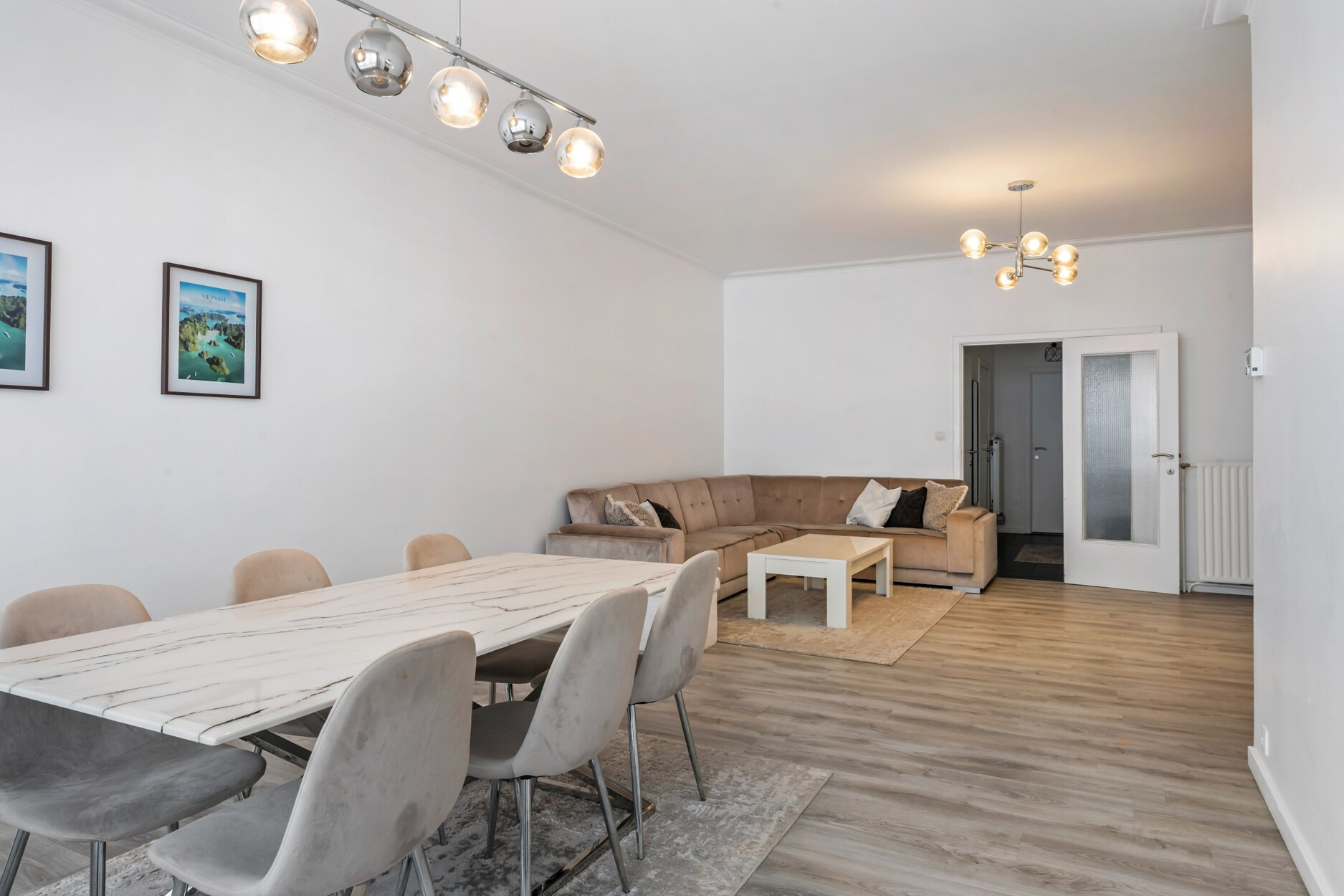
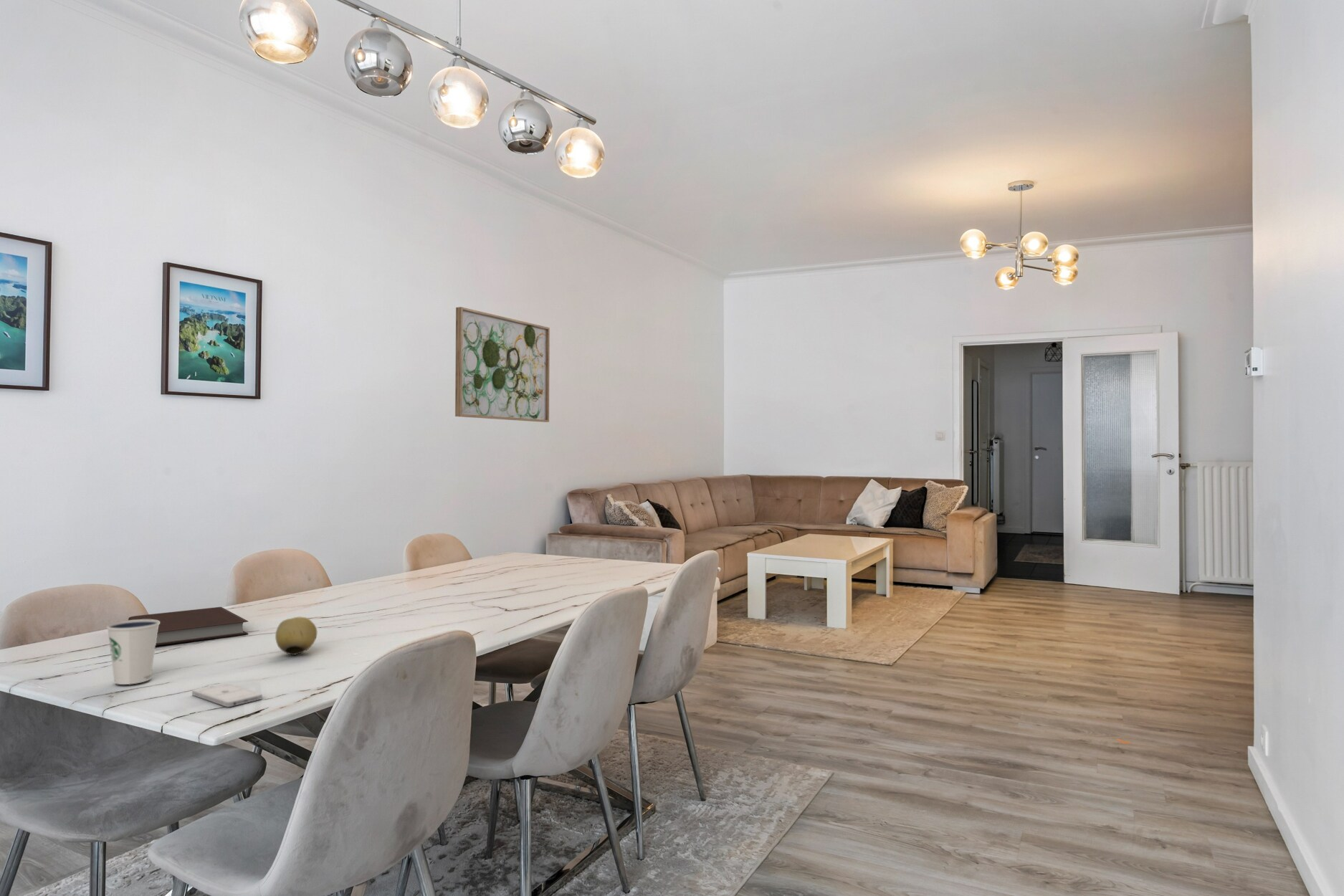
+ wall art [454,306,551,423]
+ smartphone [191,682,263,707]
+ fruit [275,616,318,656]
+ notebook [128,606,249,647]
+ dixie cup [106,619,160,685]
